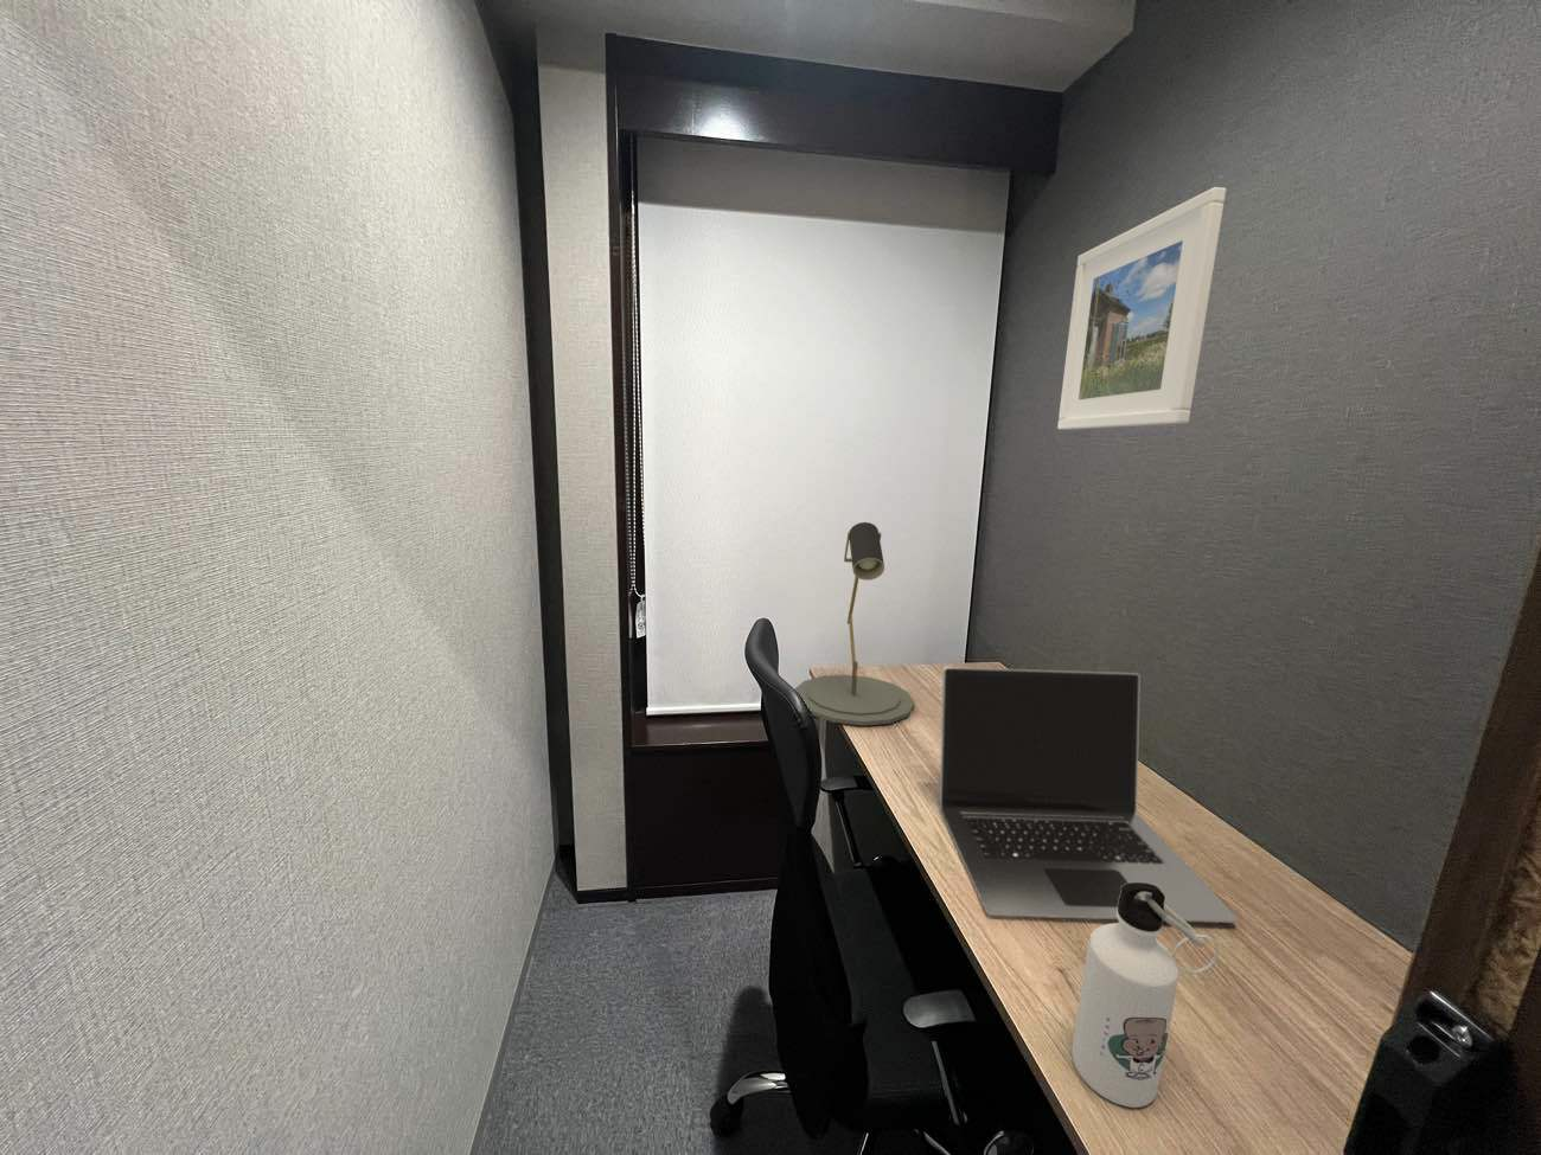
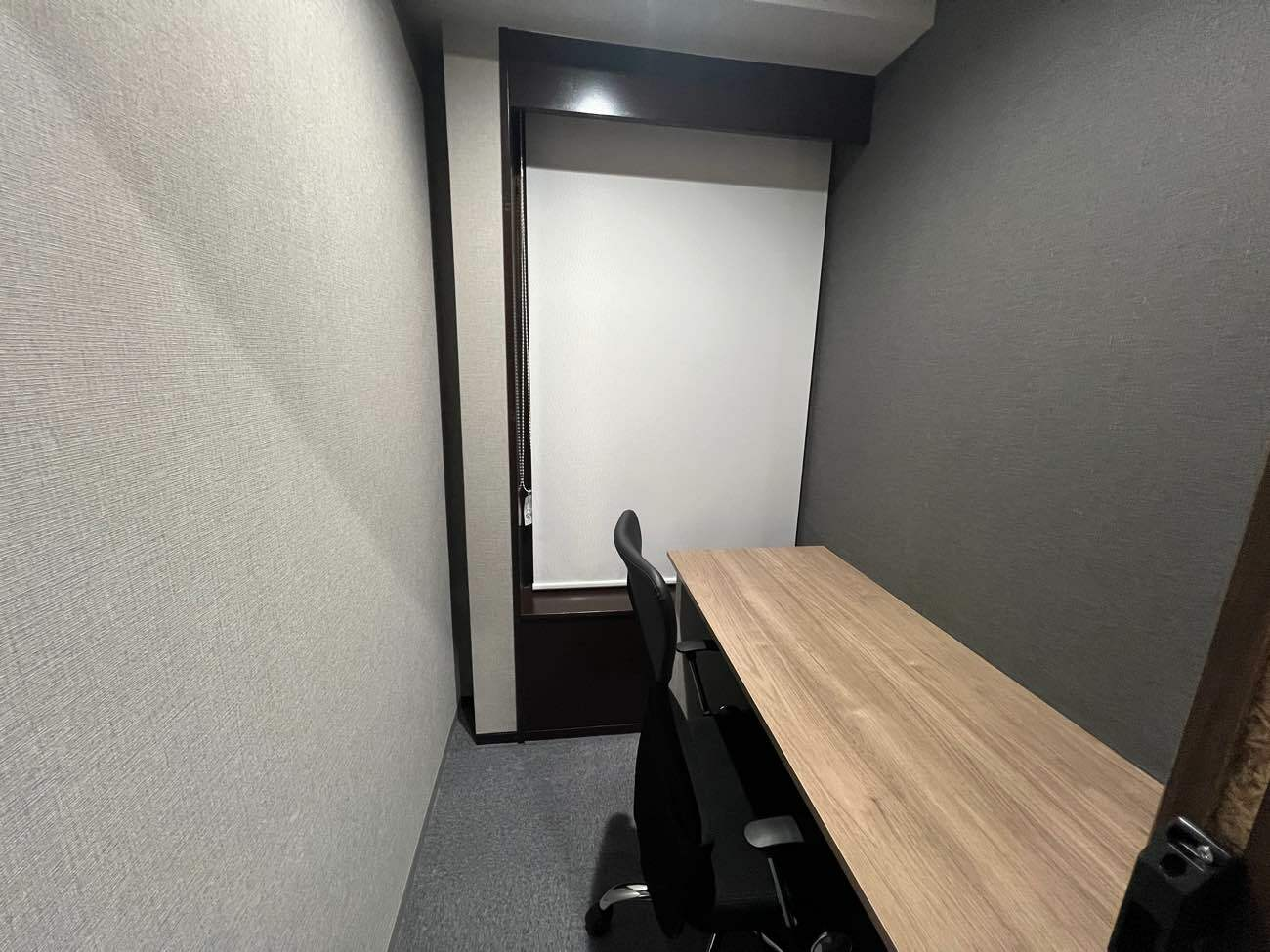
- desk lamp [795,522,915,728]
- laptop [938,666,1240,924]
- water bottle [1070,882,1219,1109]
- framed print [1056,186,1228,431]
